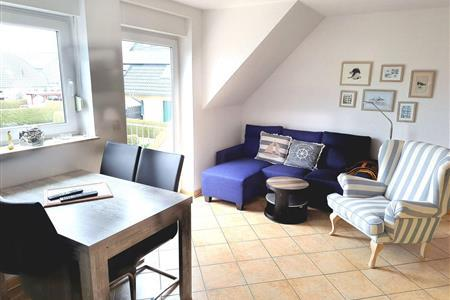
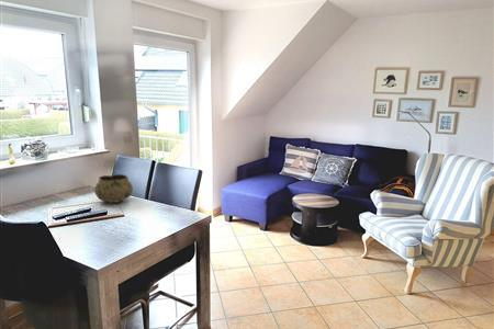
+ decorative bowl [93,173,134,204]
